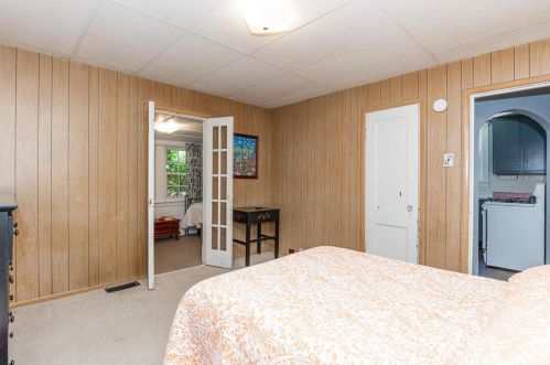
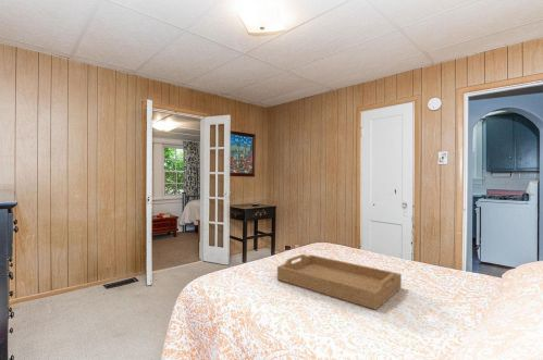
+ serving tray [276,253,403,311]
